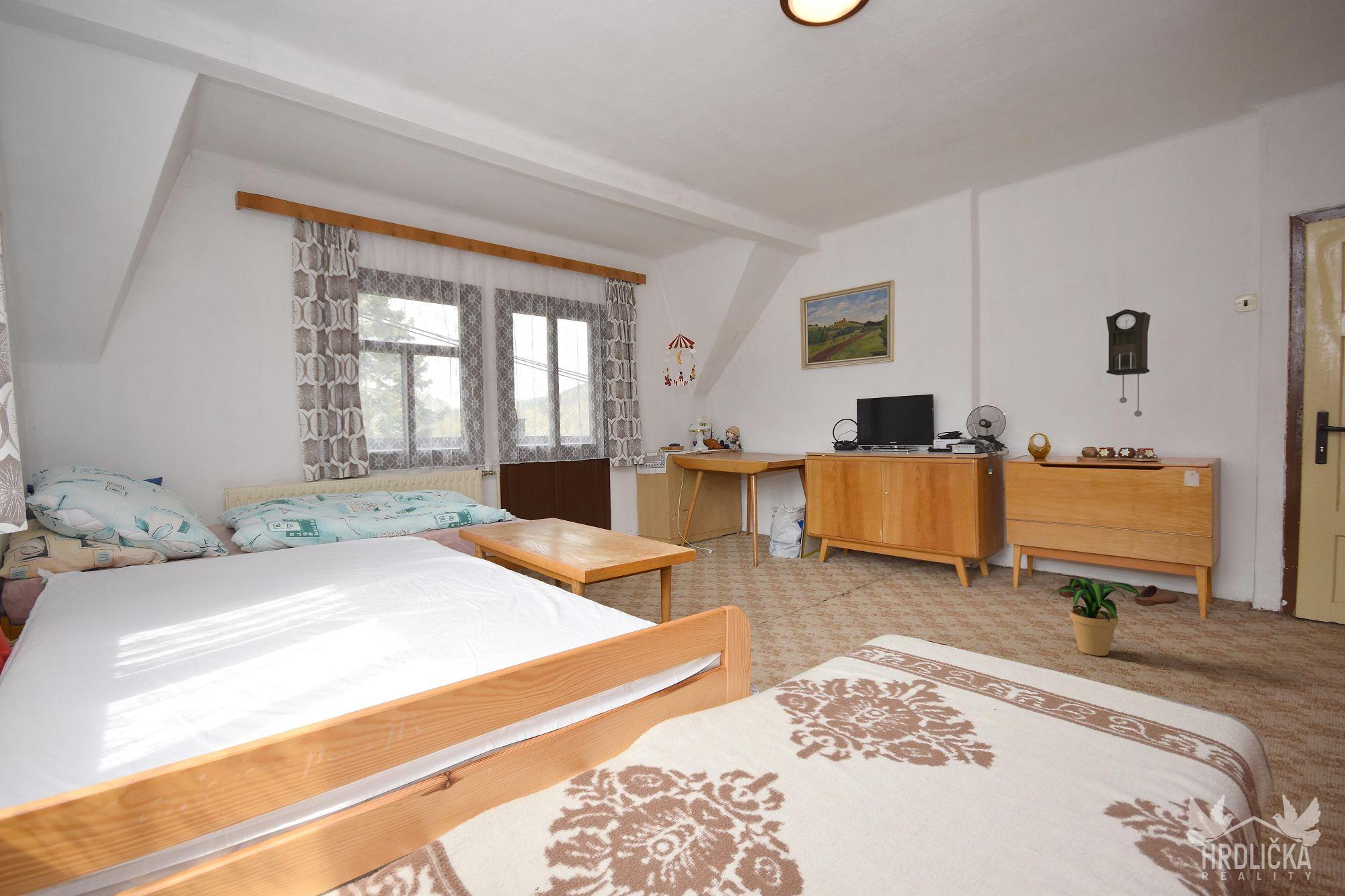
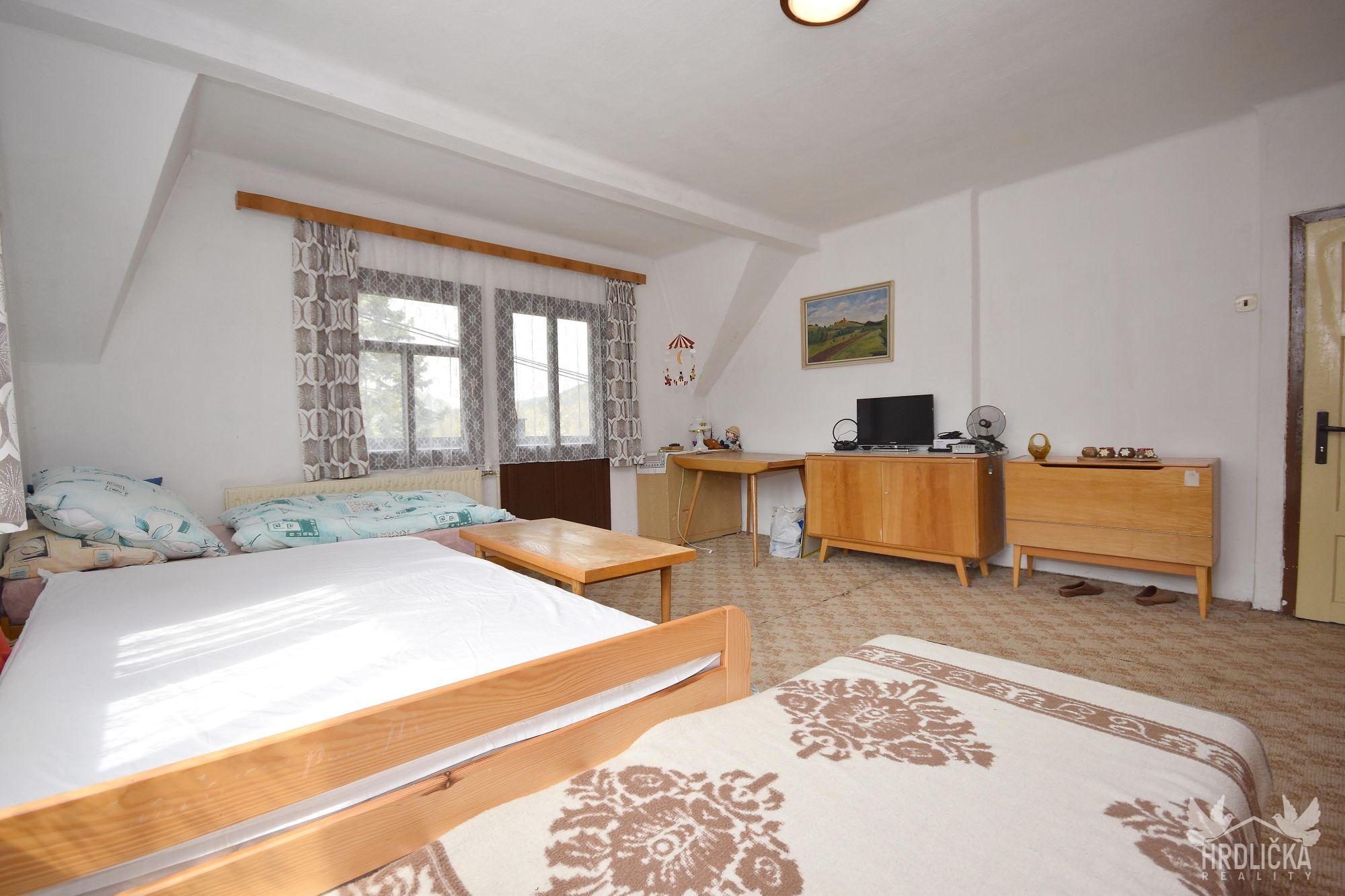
- pendulum clock [1106,309,1151,417]
- potted plant [1046,578,1145,657]
